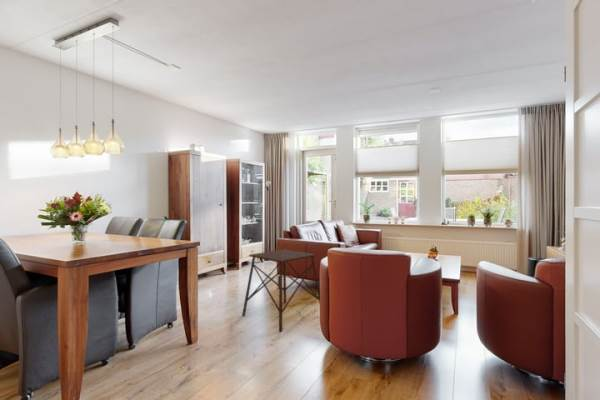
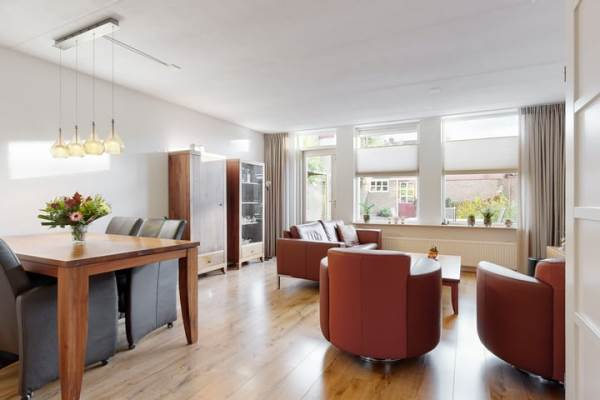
- side table [241,248,321,333]
